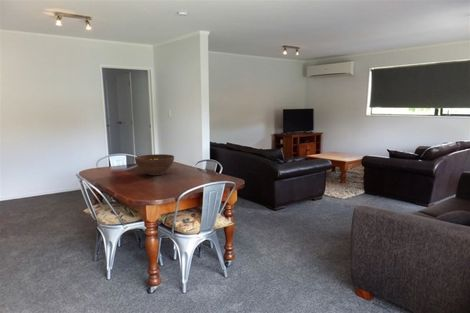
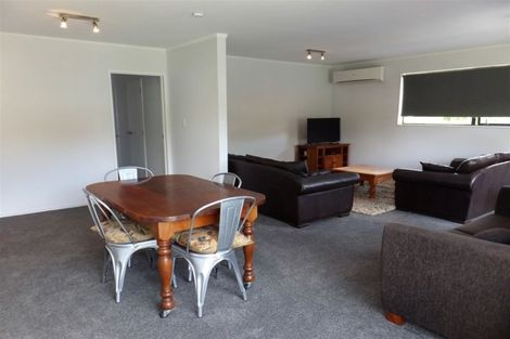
- fruit bowl [134,153,175,176]
